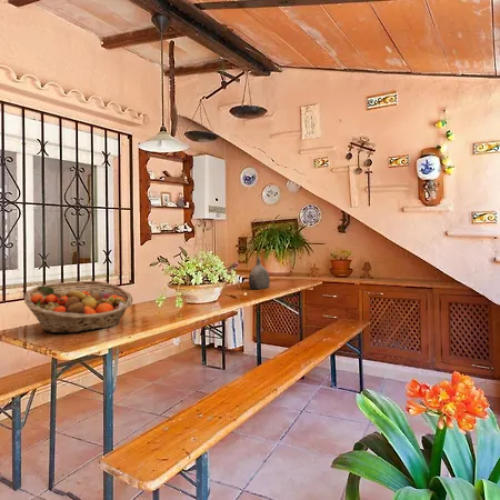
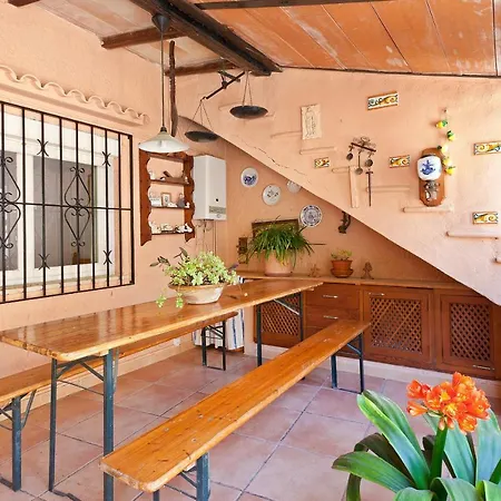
- water jug [248,256,271,290]
- fruit basket [23,280,133,334]
